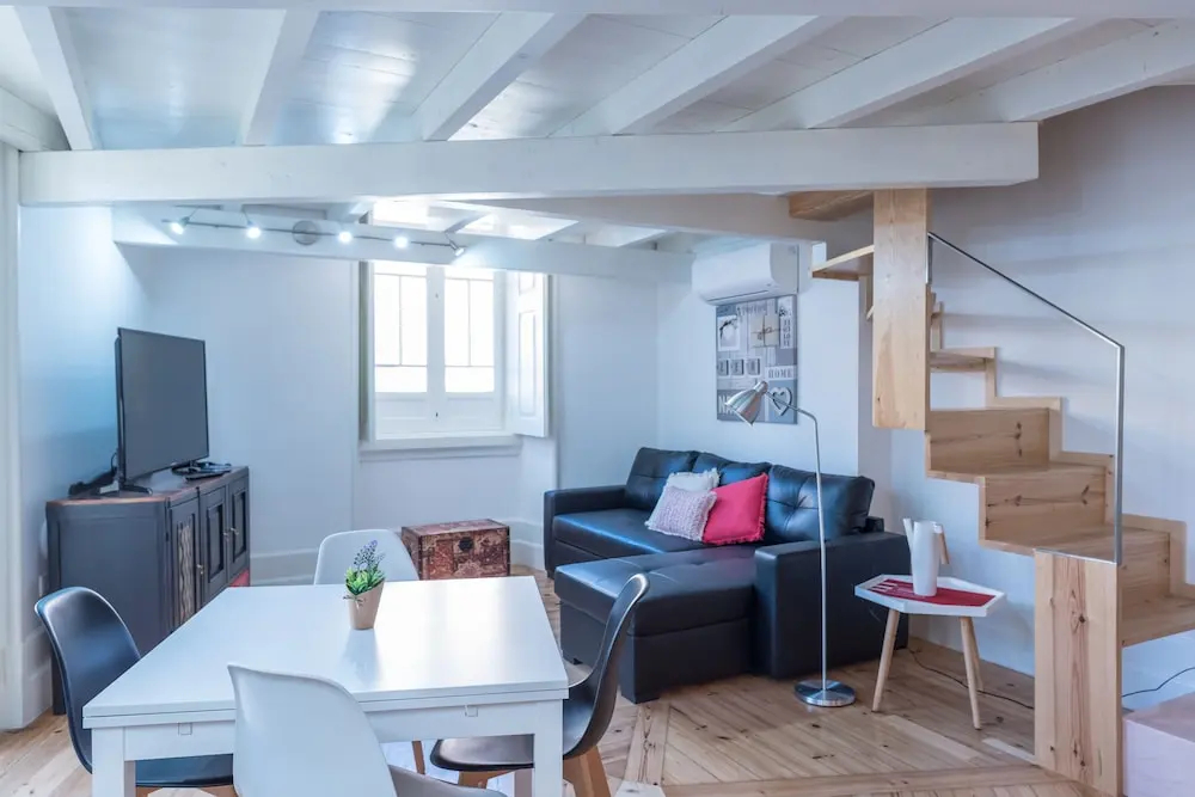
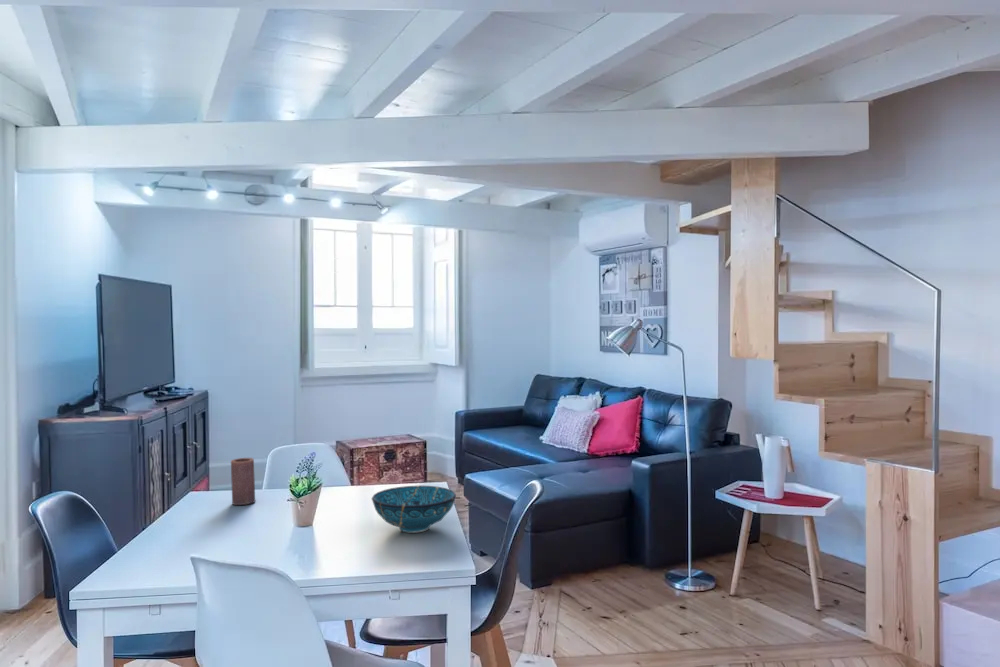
+ decorative bowl [371,484,457,534]
+ candle [230,457,257,506]
